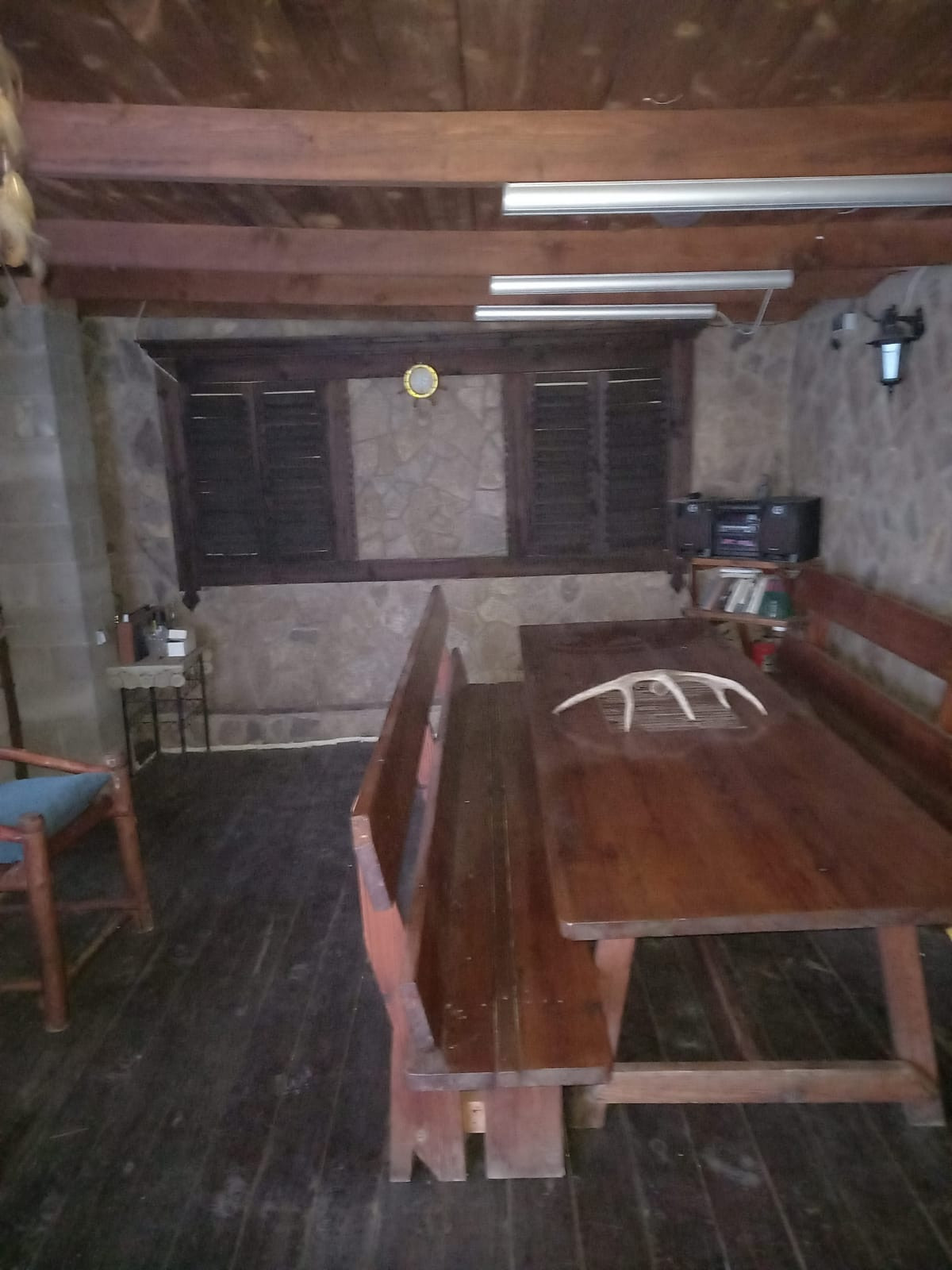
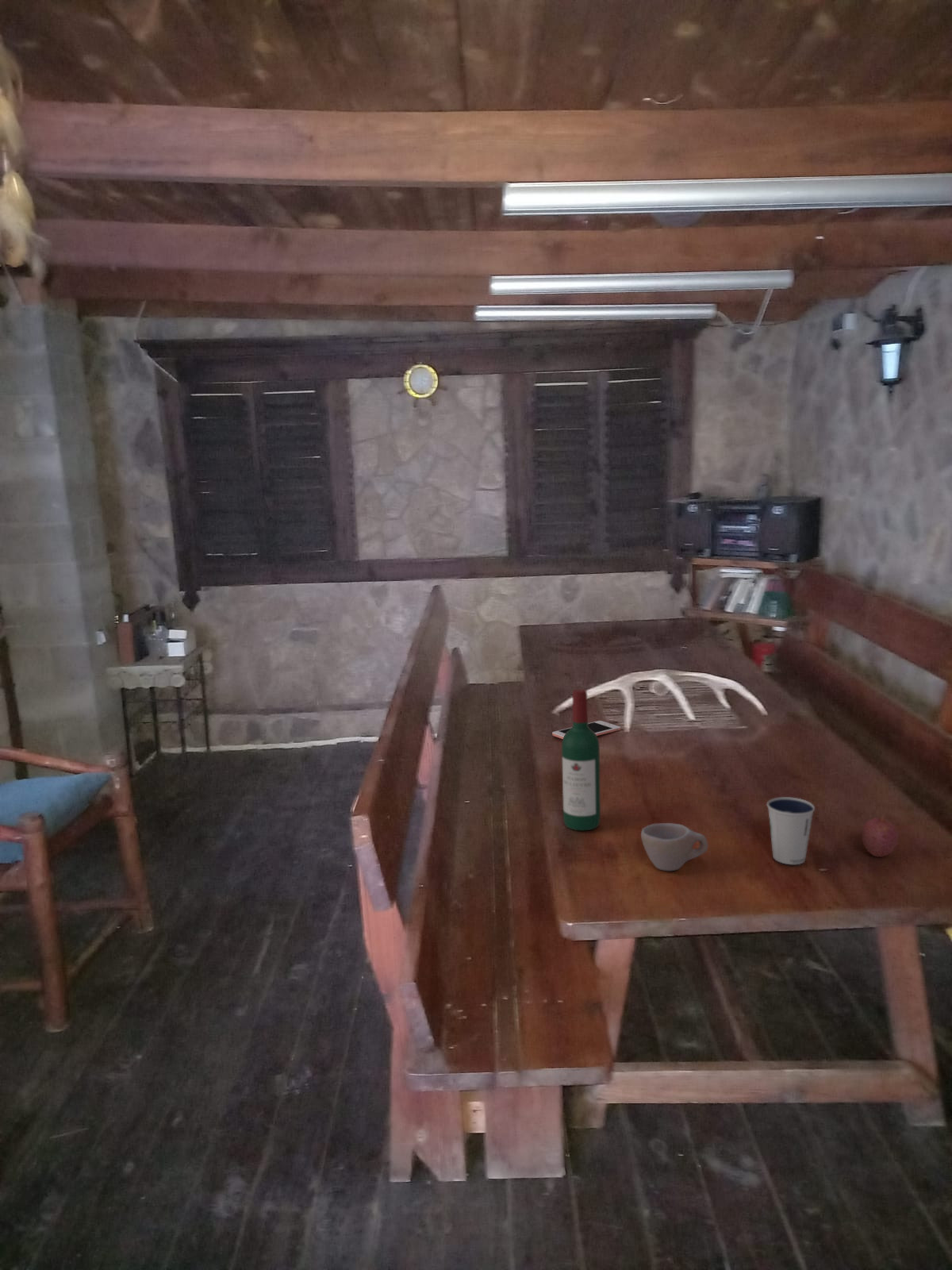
+ wine bottle [561,688,601,831]
+ fruit [861,816,899,858]
+ cup [640,822,708,872]
+ cell phone [551,720,621,740]
+ dixie cup [766,796,816,865]
